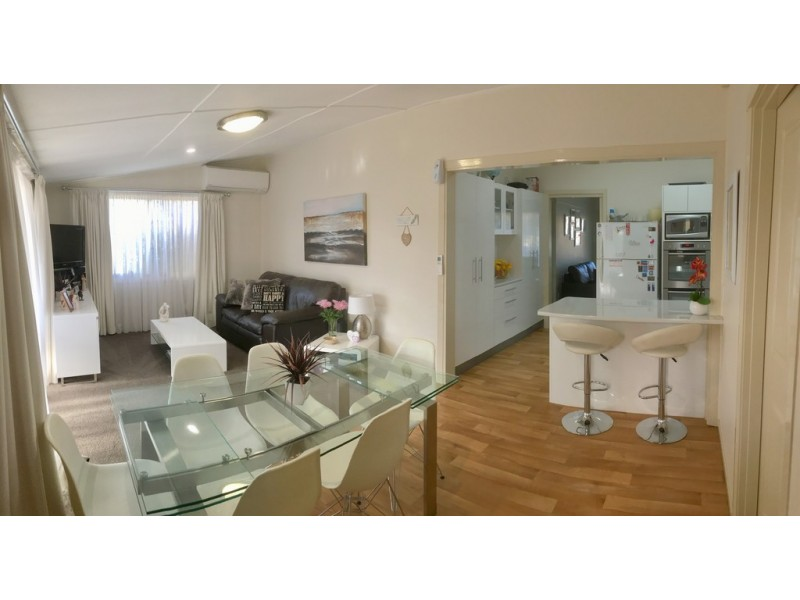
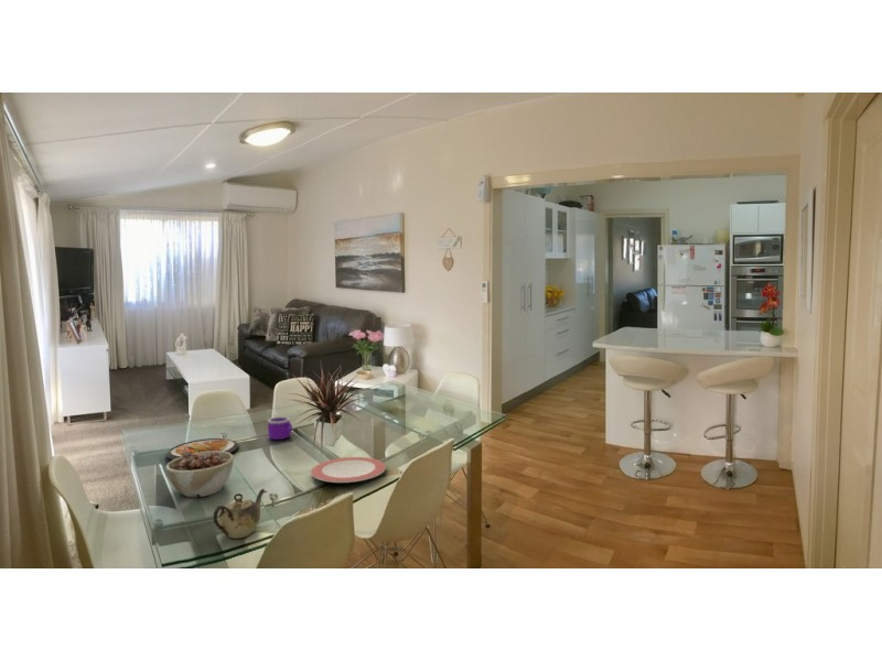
+ bowl [165,451,235,498]
+ plate [310,456,387,484]
+ teapot [213,488,268,540]
+ dish [165,437,239,460]
+ mug [267,415,293,441]
